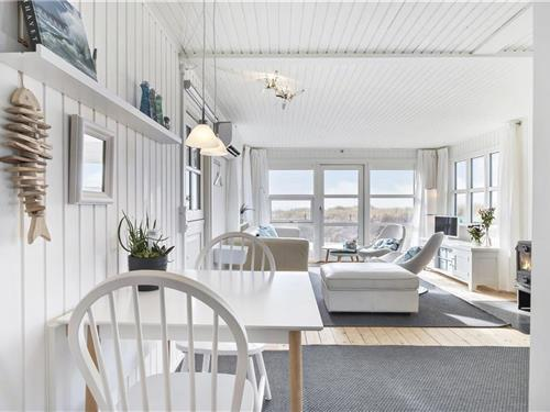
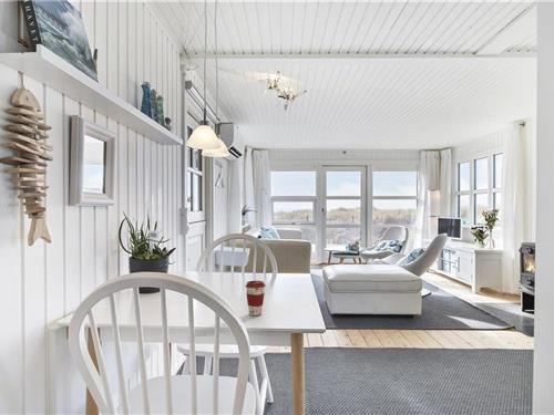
+ coffee cup [245,280,267,317]
